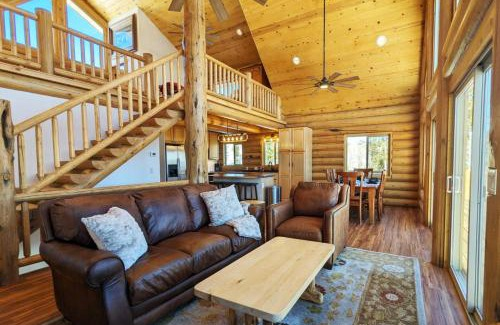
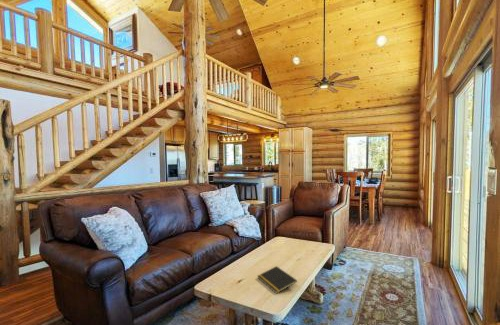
+ notepad [257,265,298,295]
